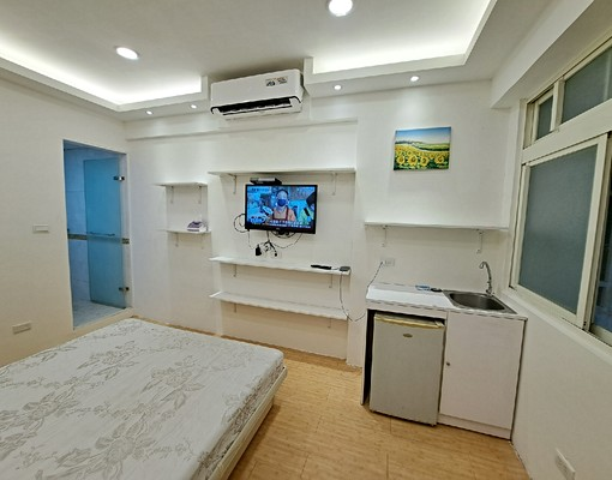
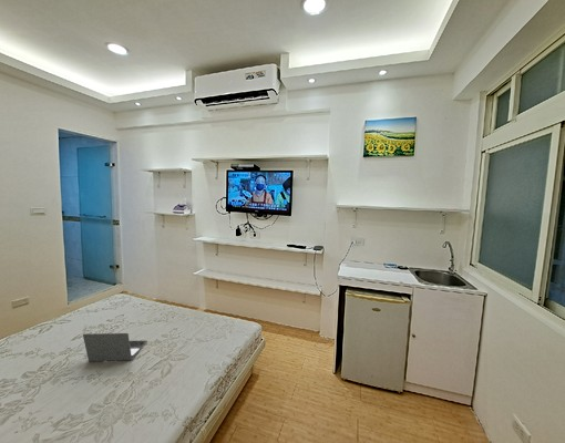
+ laptop [82,332,148,362]
